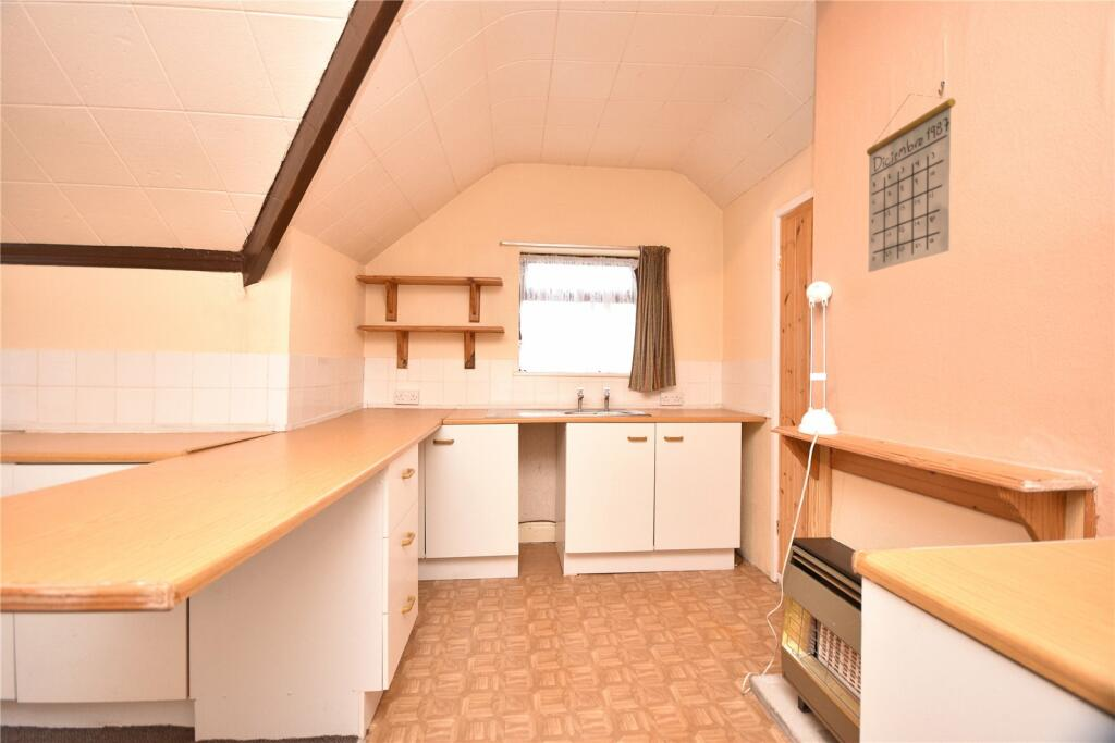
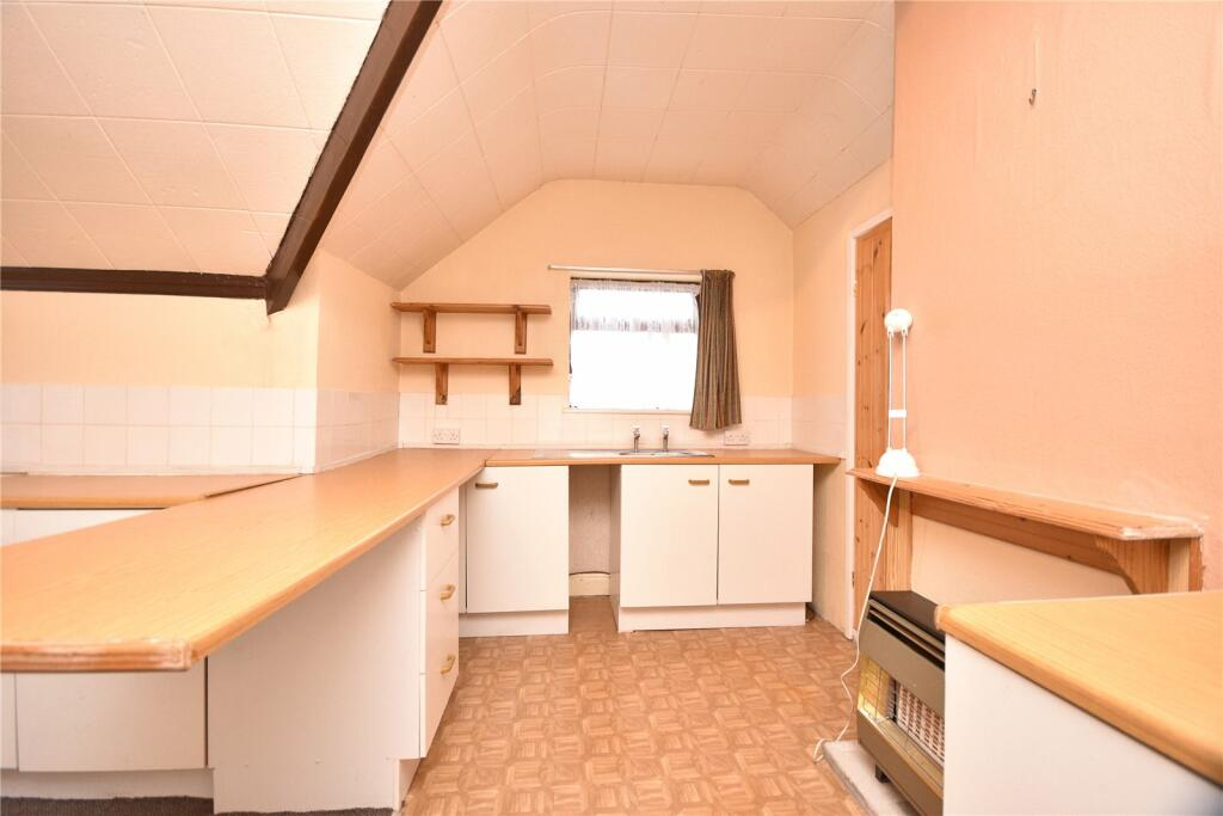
- calendar [866,92,956,273]
